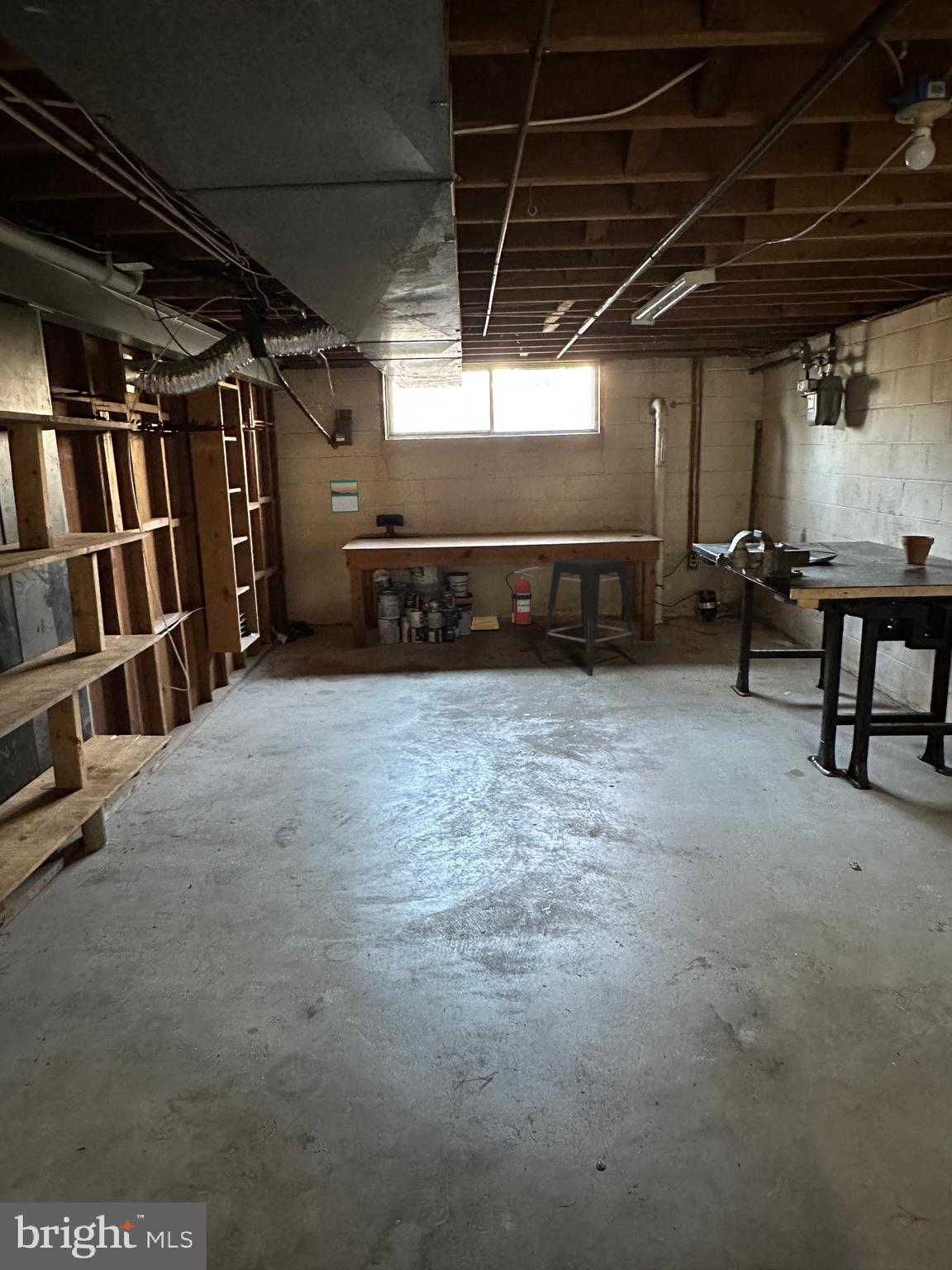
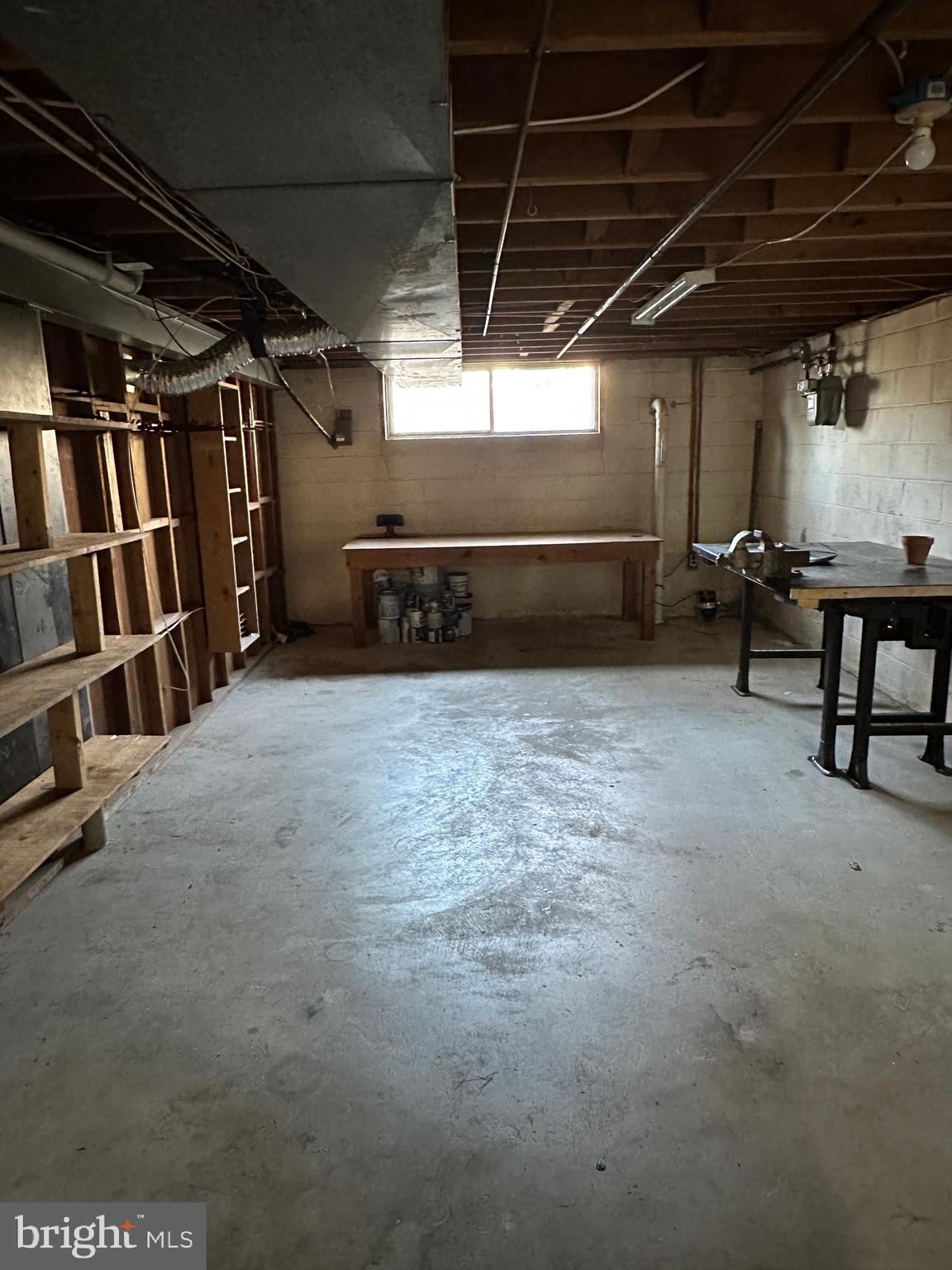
- calendar [329,477,360,513]
- stool [540,556,637,676]
- cardboard box [470,616,499,631]
- fire extinguisher [505,566,540,625]
